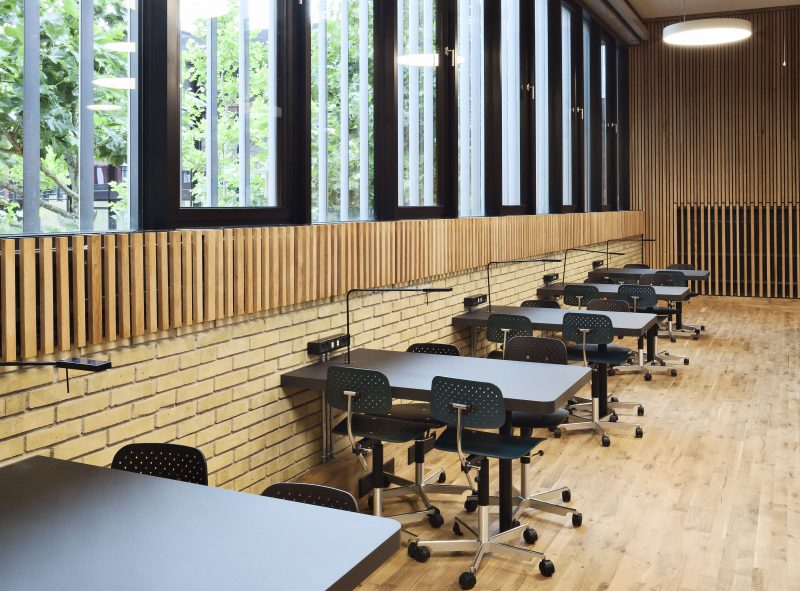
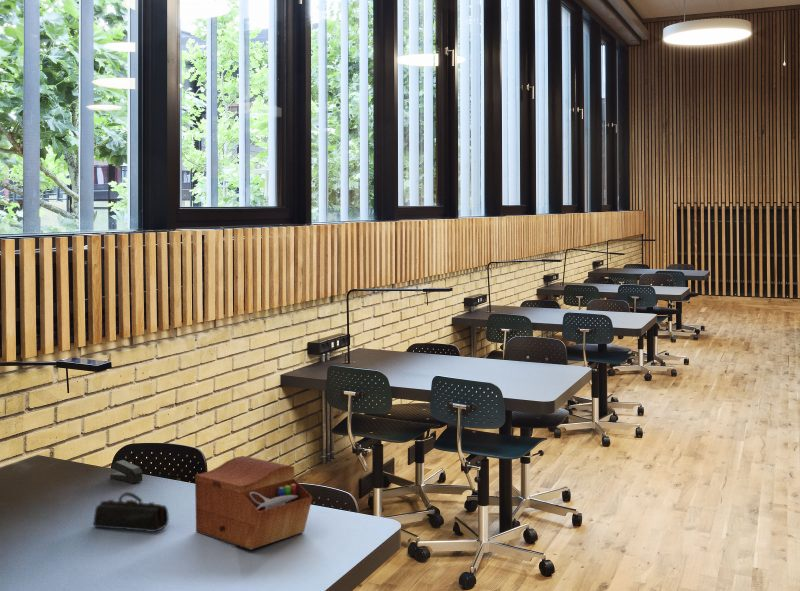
+ stapler [109,459,143,484]
+ sewing box [194,455,313,551]
+ pencil case [92,491,170,533]
